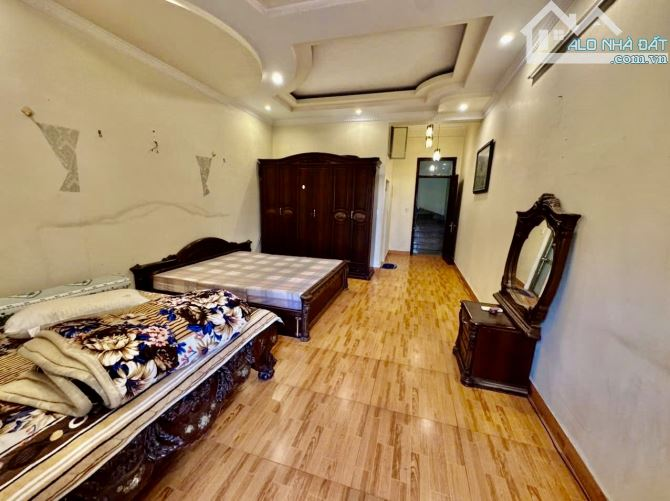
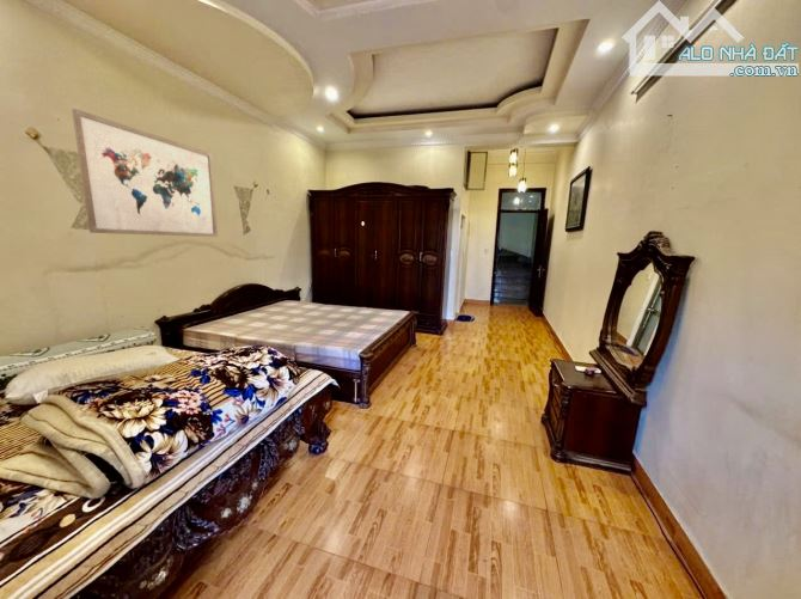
+ wall art [71,106,219,238]
